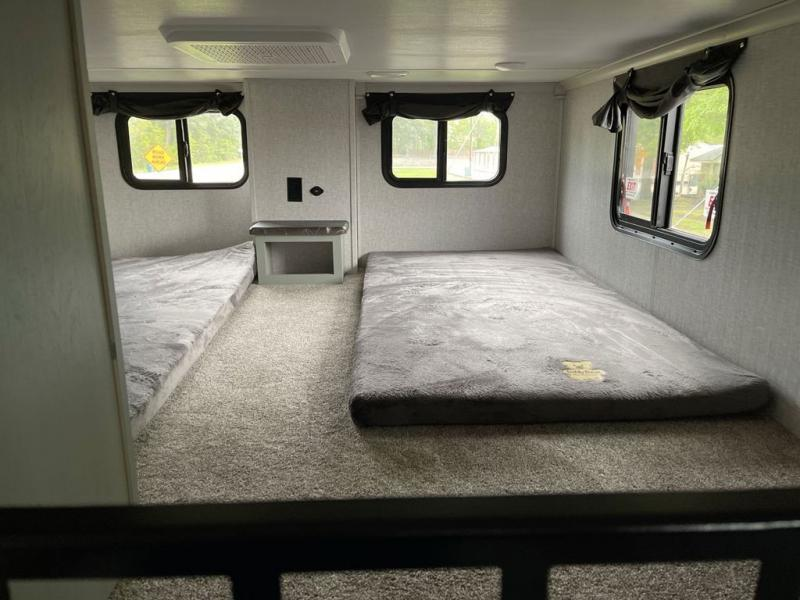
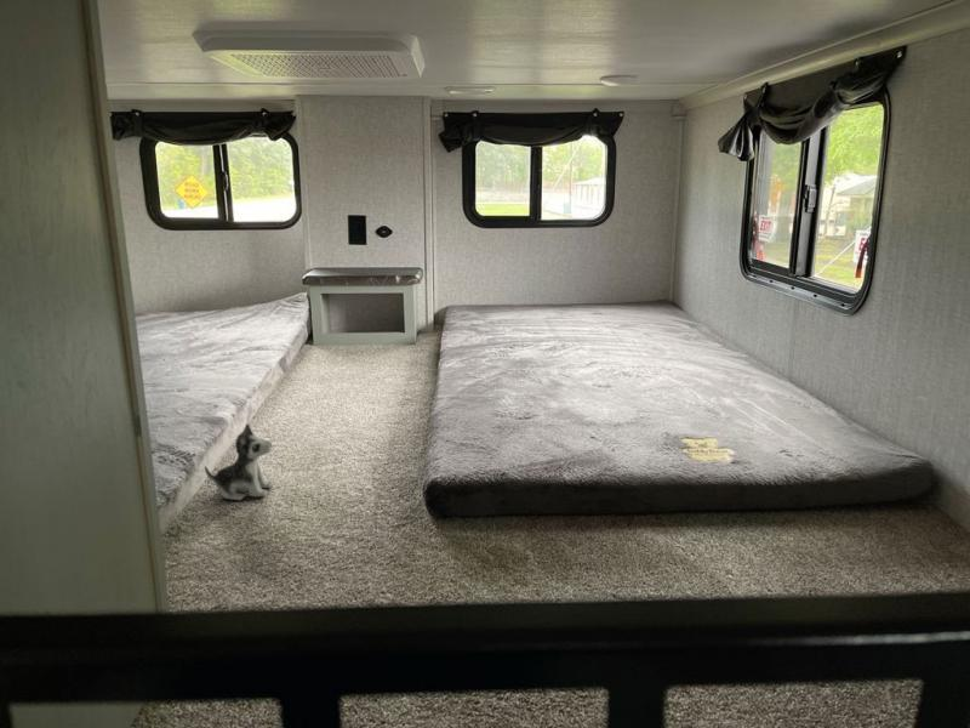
+ plush toy [204,422,274,501]
